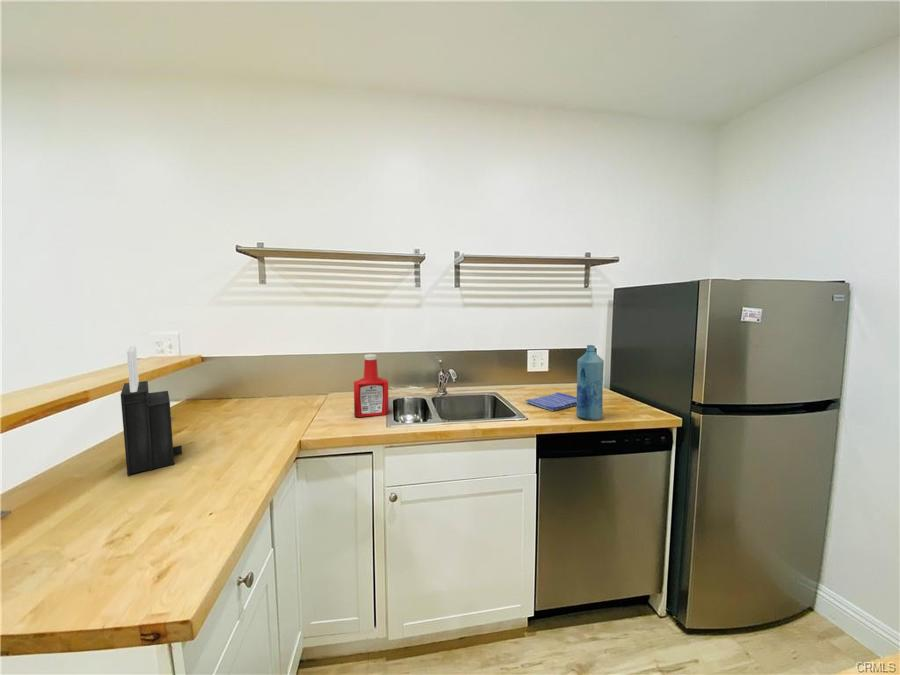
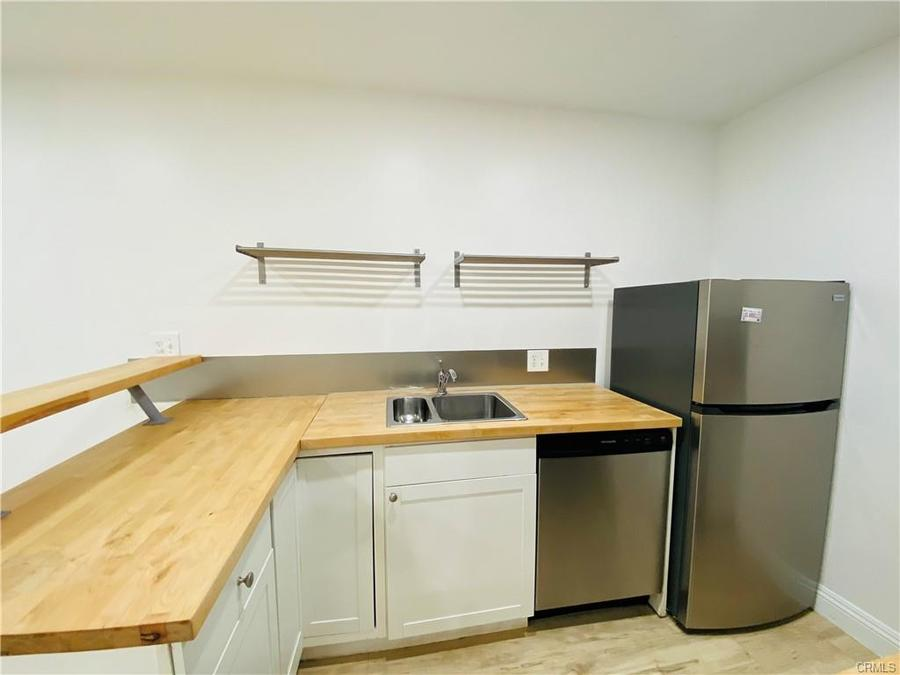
- knife block [120,345,183,476]
- bottle [575,344,605,421]
- soap bottle [353,353,390,418]
- dish towel [524,392,577,412]
